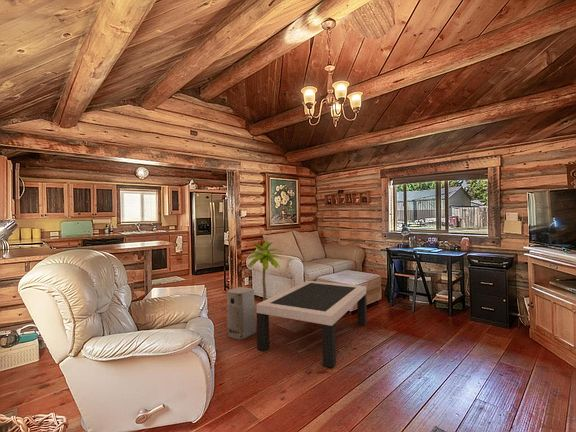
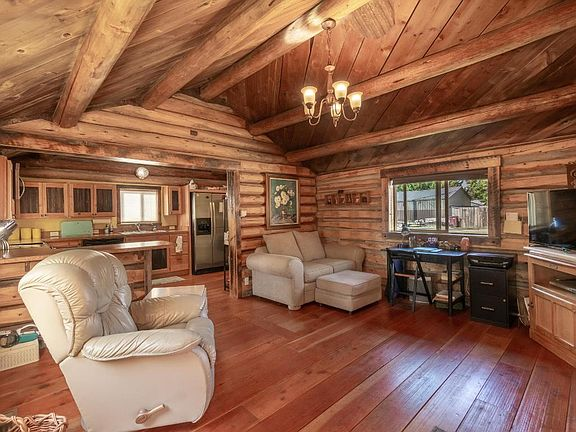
- palm tree [245,240,282,301]
- coffee table [256,280,368,369]
- air purifier [226,286,257,341]
